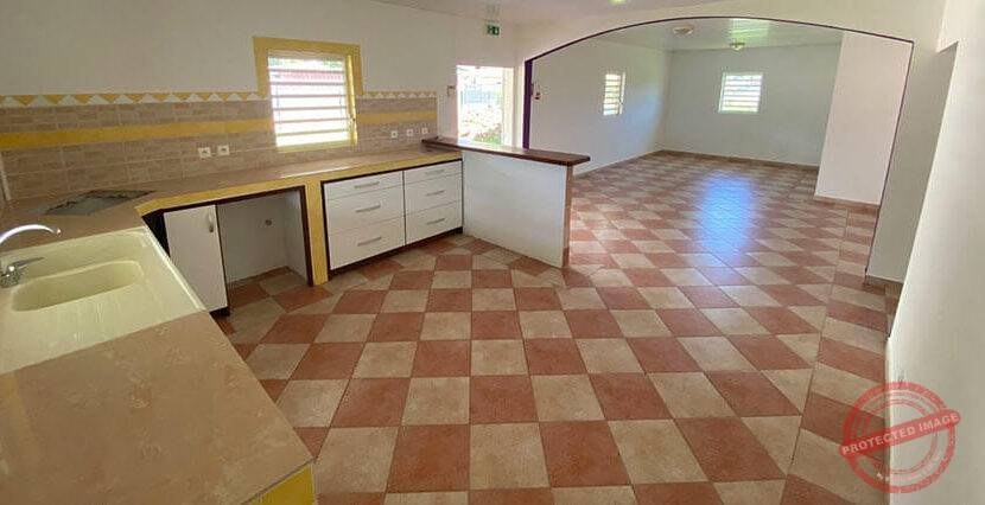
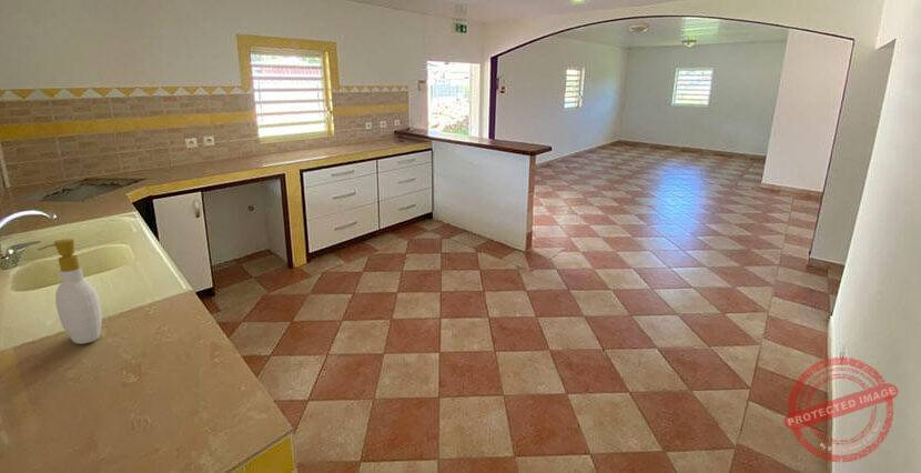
+ soap bottle [37,238,103,345]
